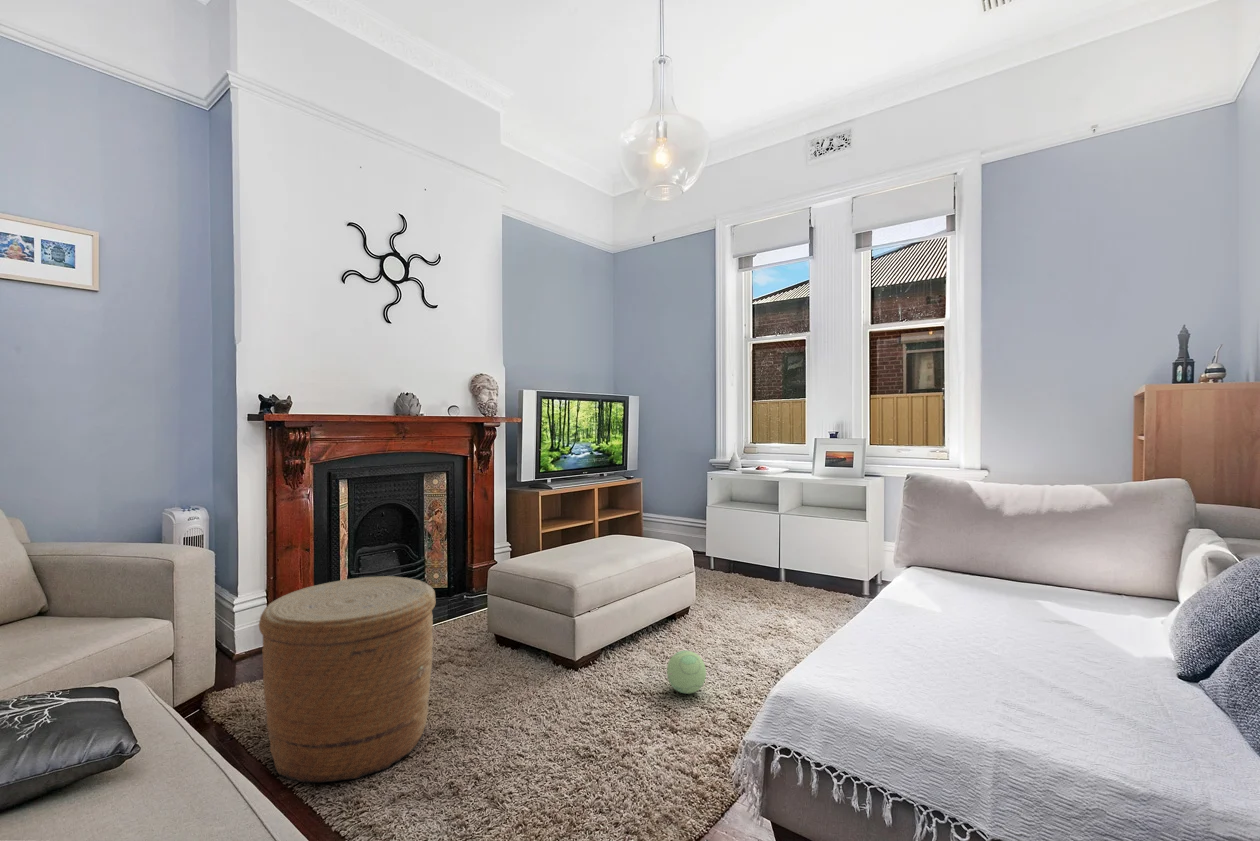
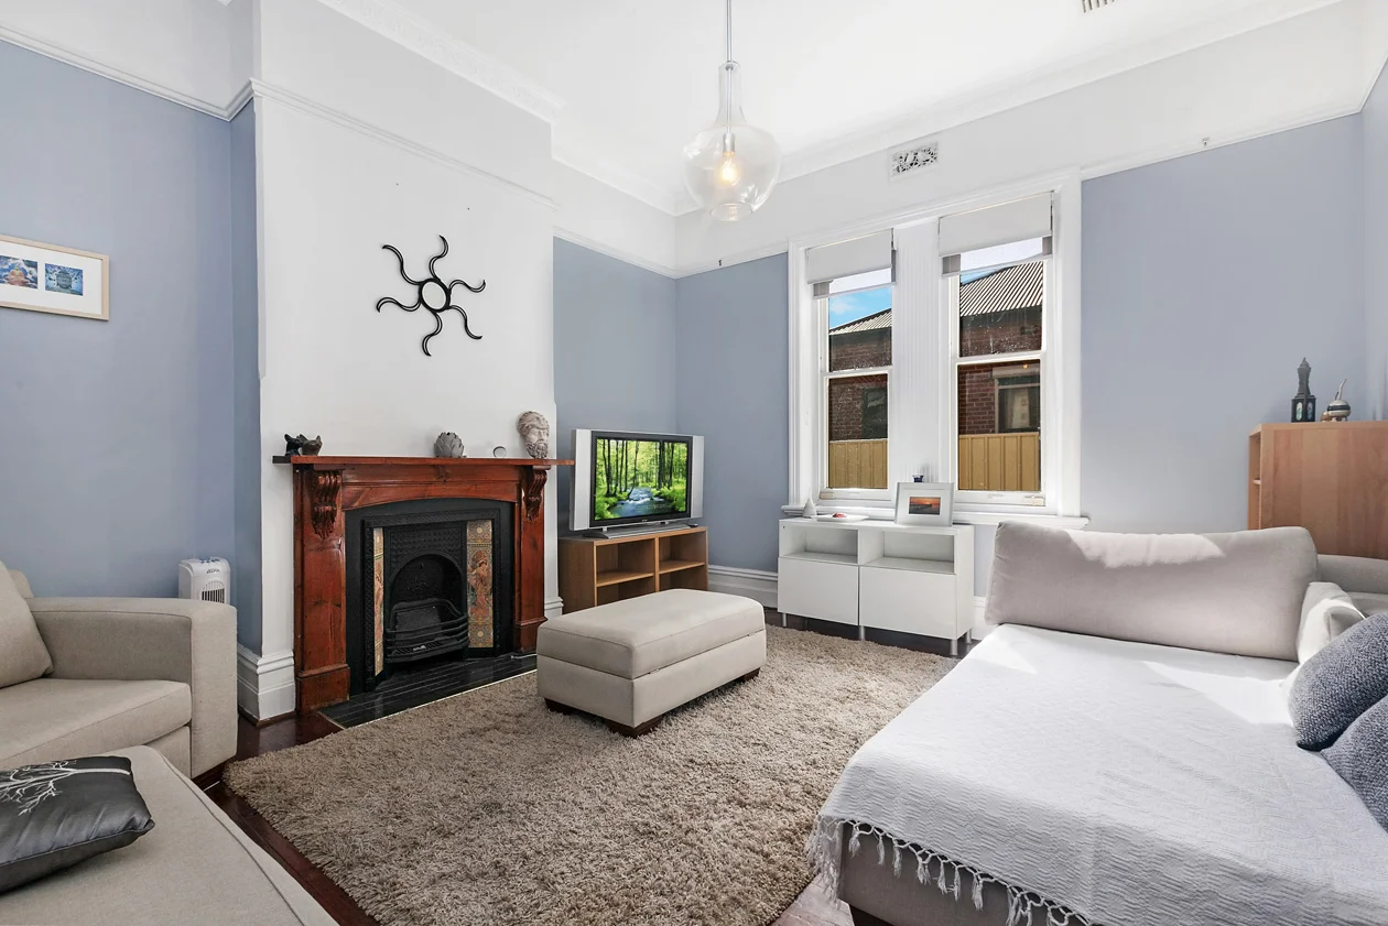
- plush toy [666,650,707,695]
- basket [258,575,437,783]
